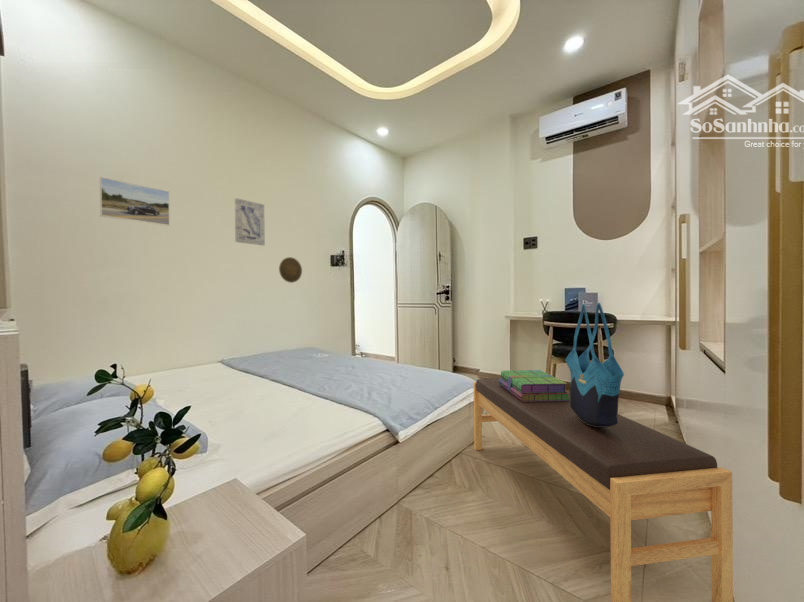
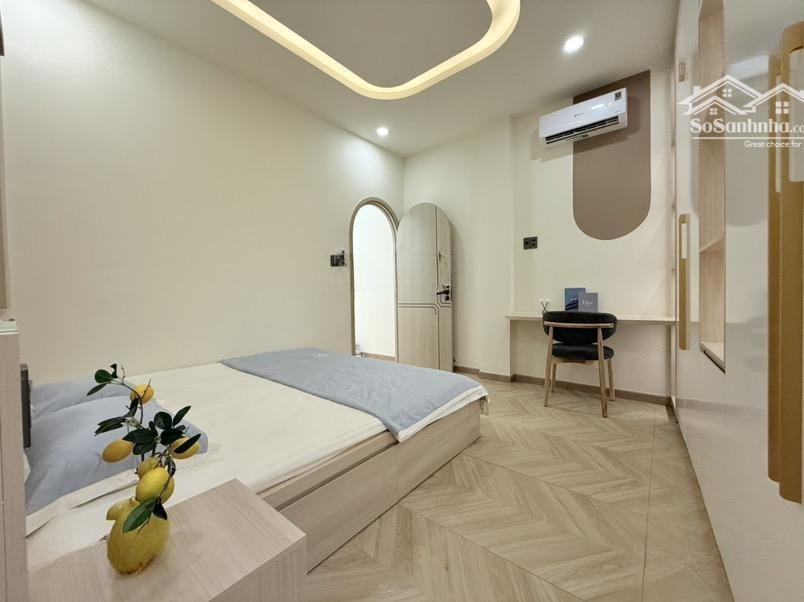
- bench [473,377,734,602]
- wall art [234,197,266,247]
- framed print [99,176,171,227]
- stack of books [499,369,570,402]
- decorative plate [278,256,303,284]
- tote bag [564,302,625,427]
